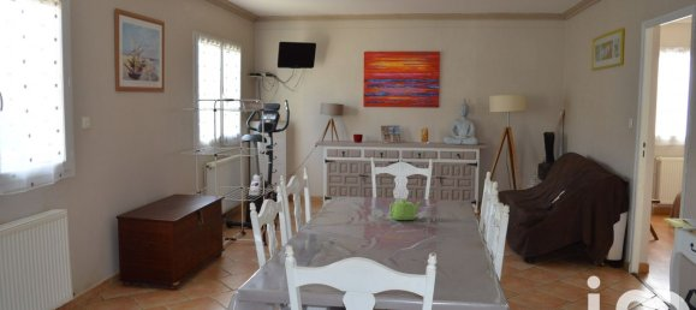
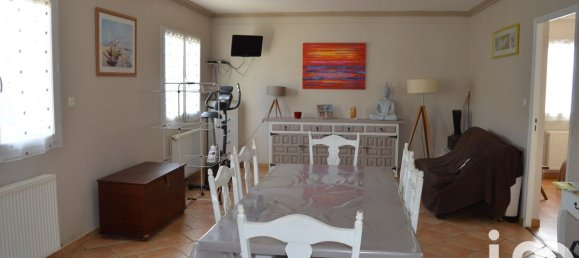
- teapot [388,198,423,221]
